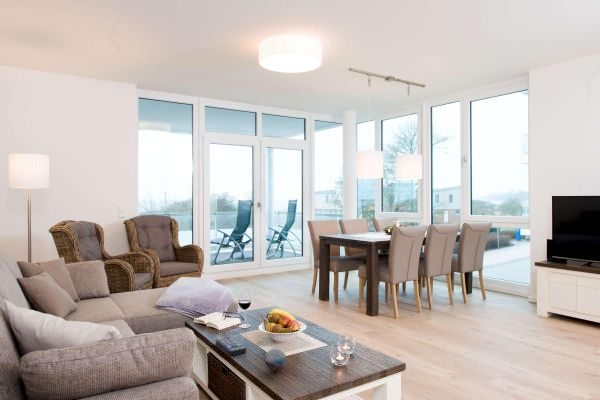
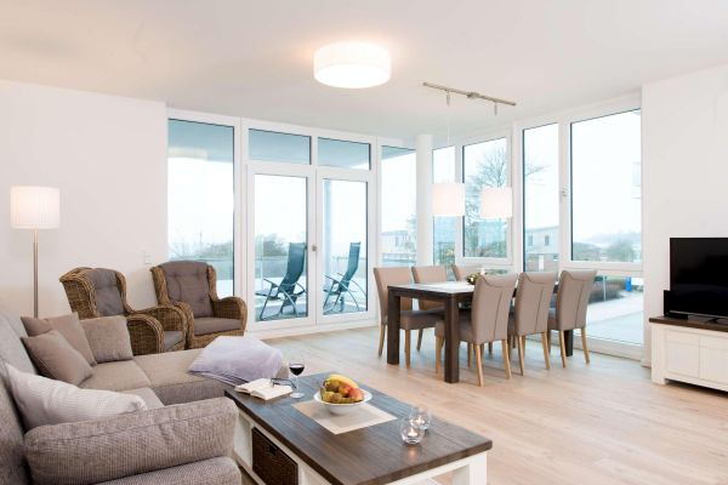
- decorative orb [264,347,287,372]
- remote control [215,336,247,356]
